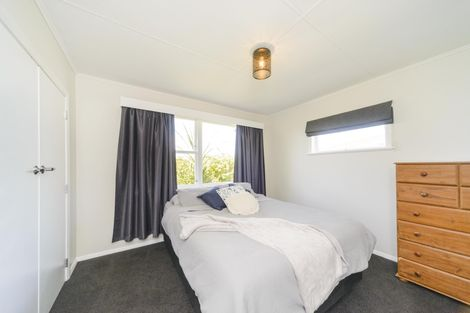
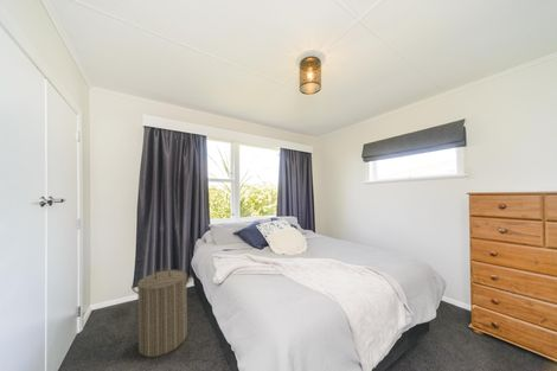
+ laundry hamper [130,267,193,358]
